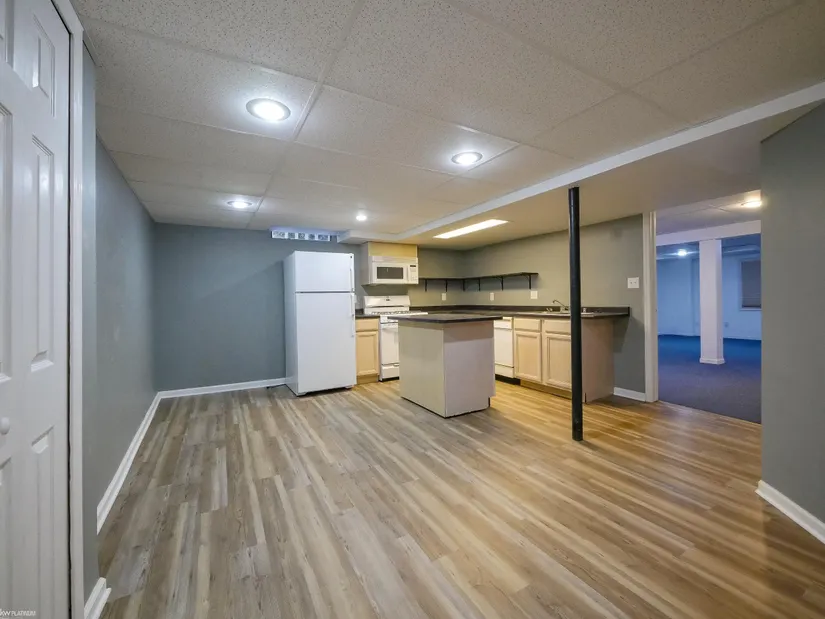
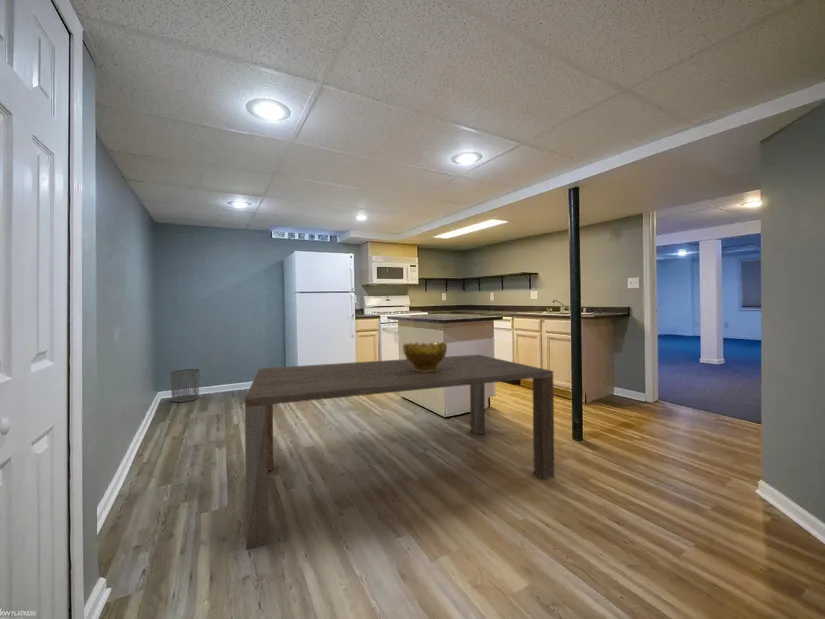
+ dining table [244,354,555,551]
+ waste bin [169,368,201,403]
+ decorative bowl [402,341,448,372]
